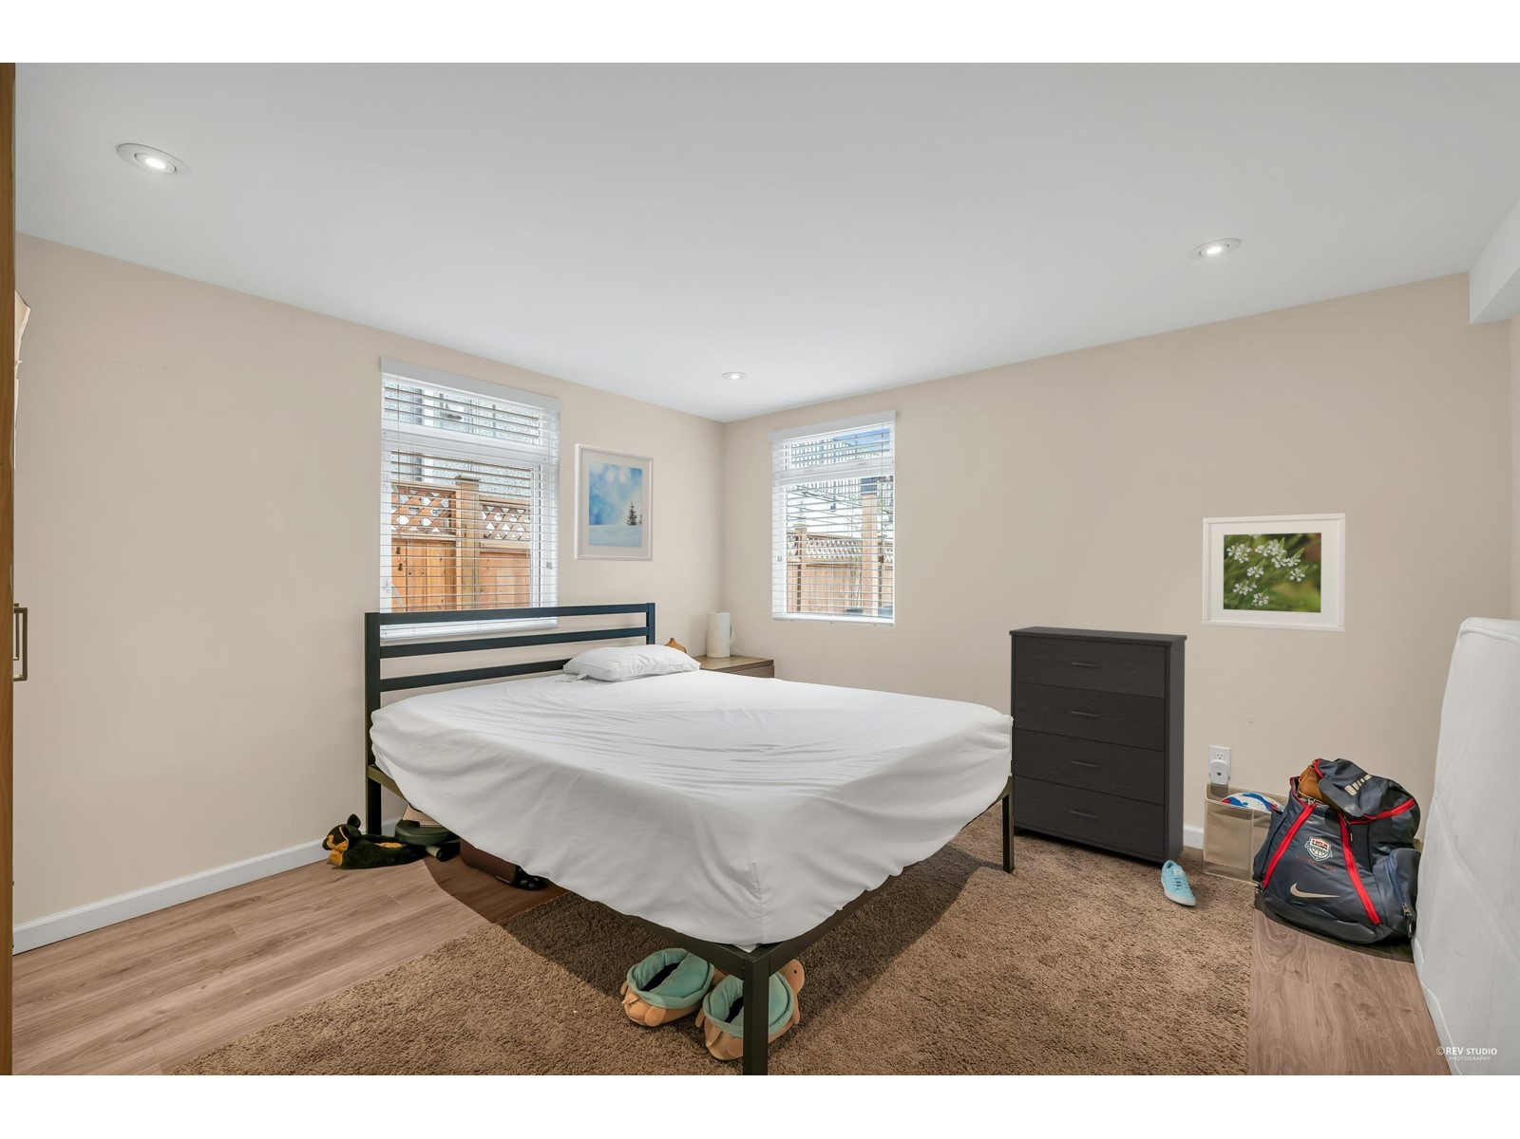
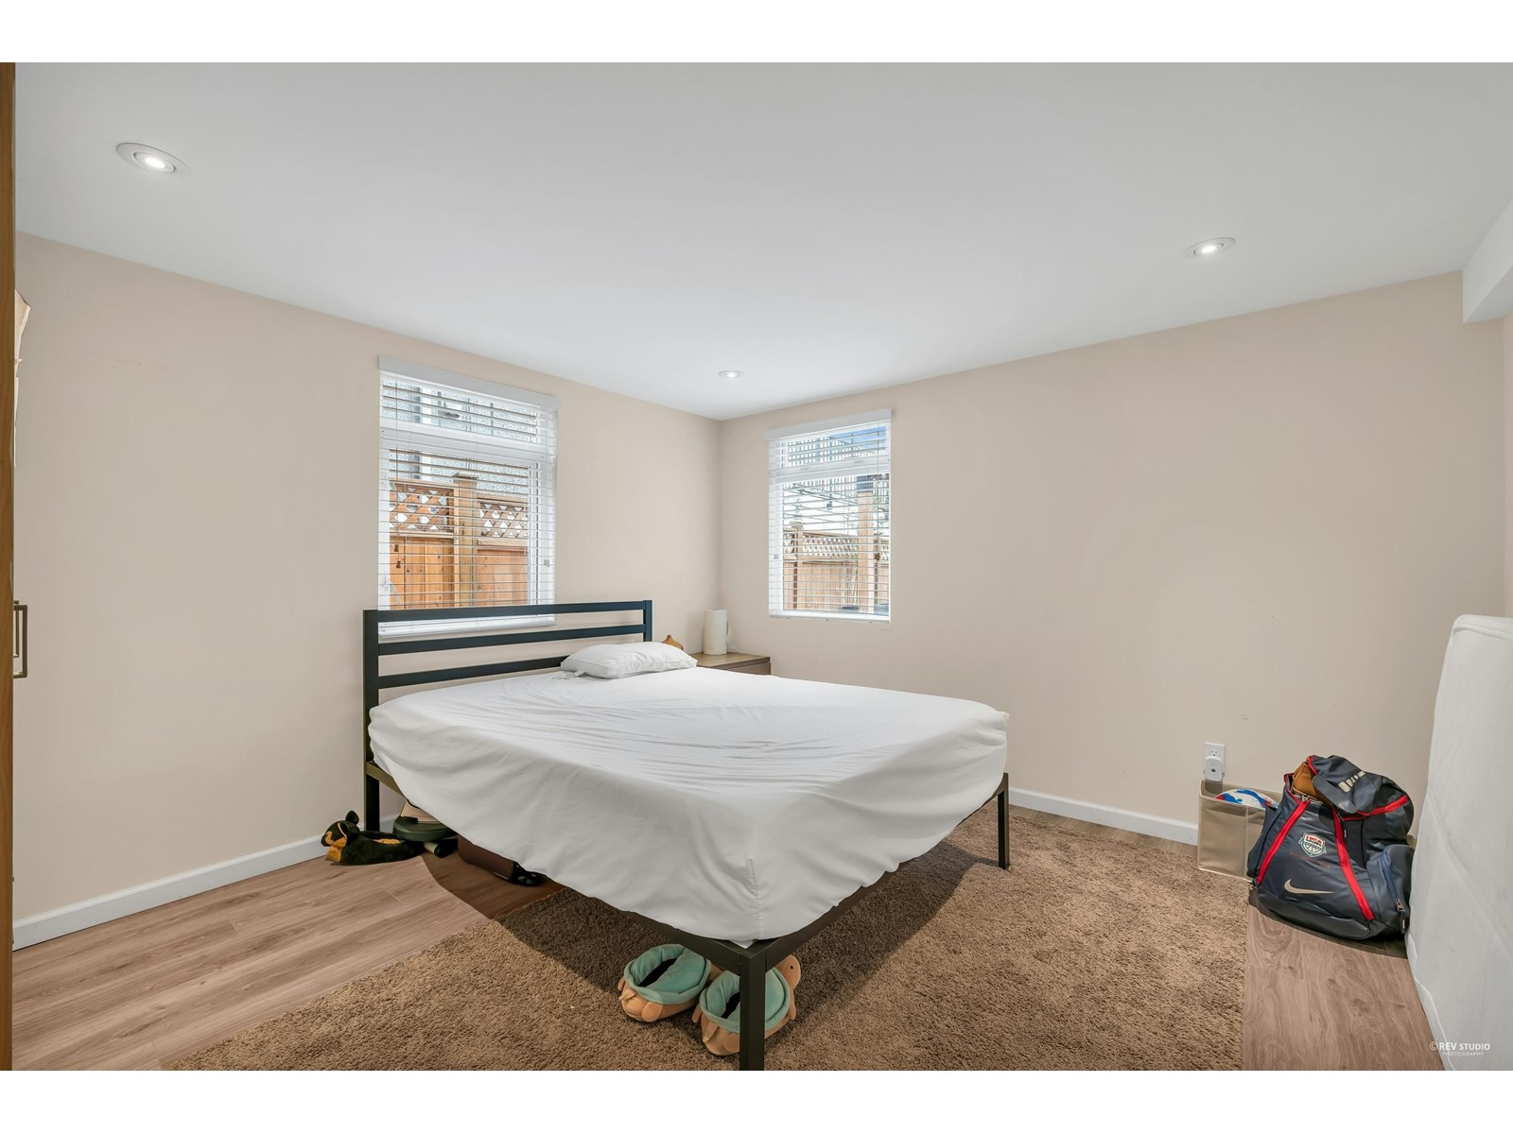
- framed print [1202,512,1348,633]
- dresser [1008,626,1187,865]
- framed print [573,443,655,562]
- sneaker [1160,860,1196,907]
